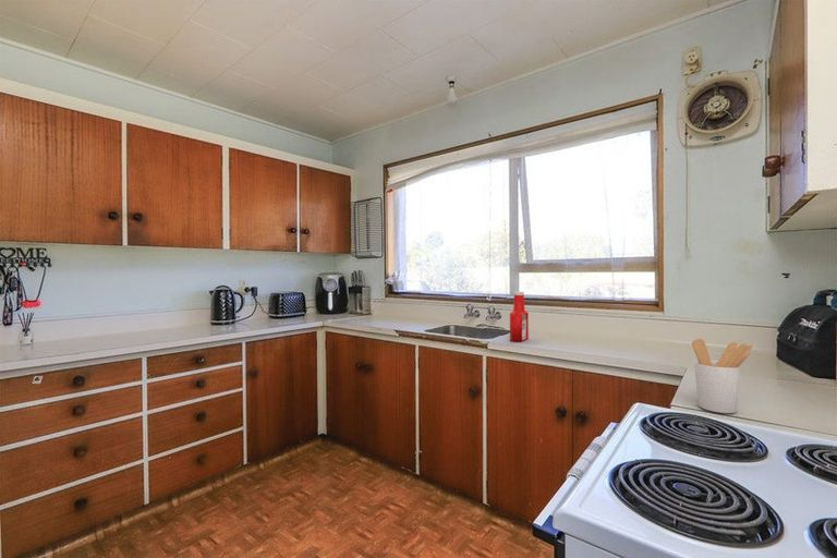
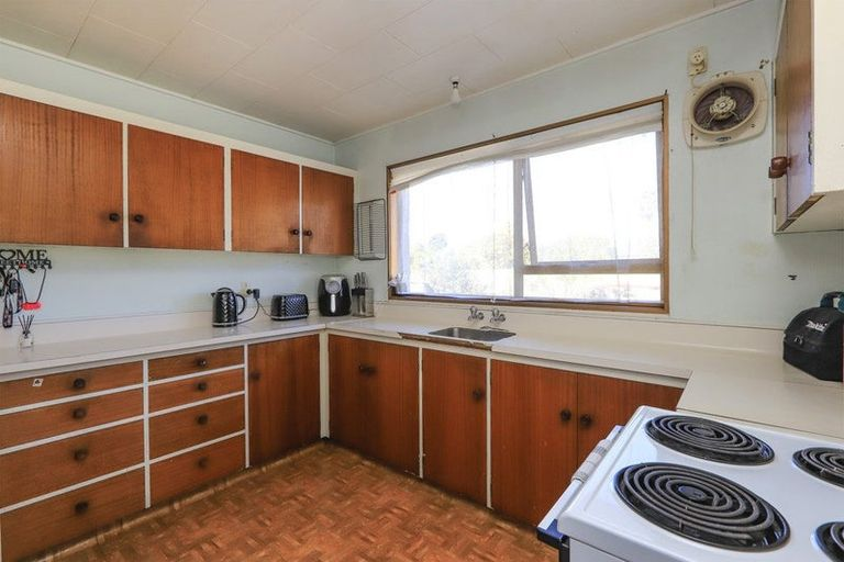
- soap bottle [509,291,530,343]
- utensil holder [691,338,753,414]
